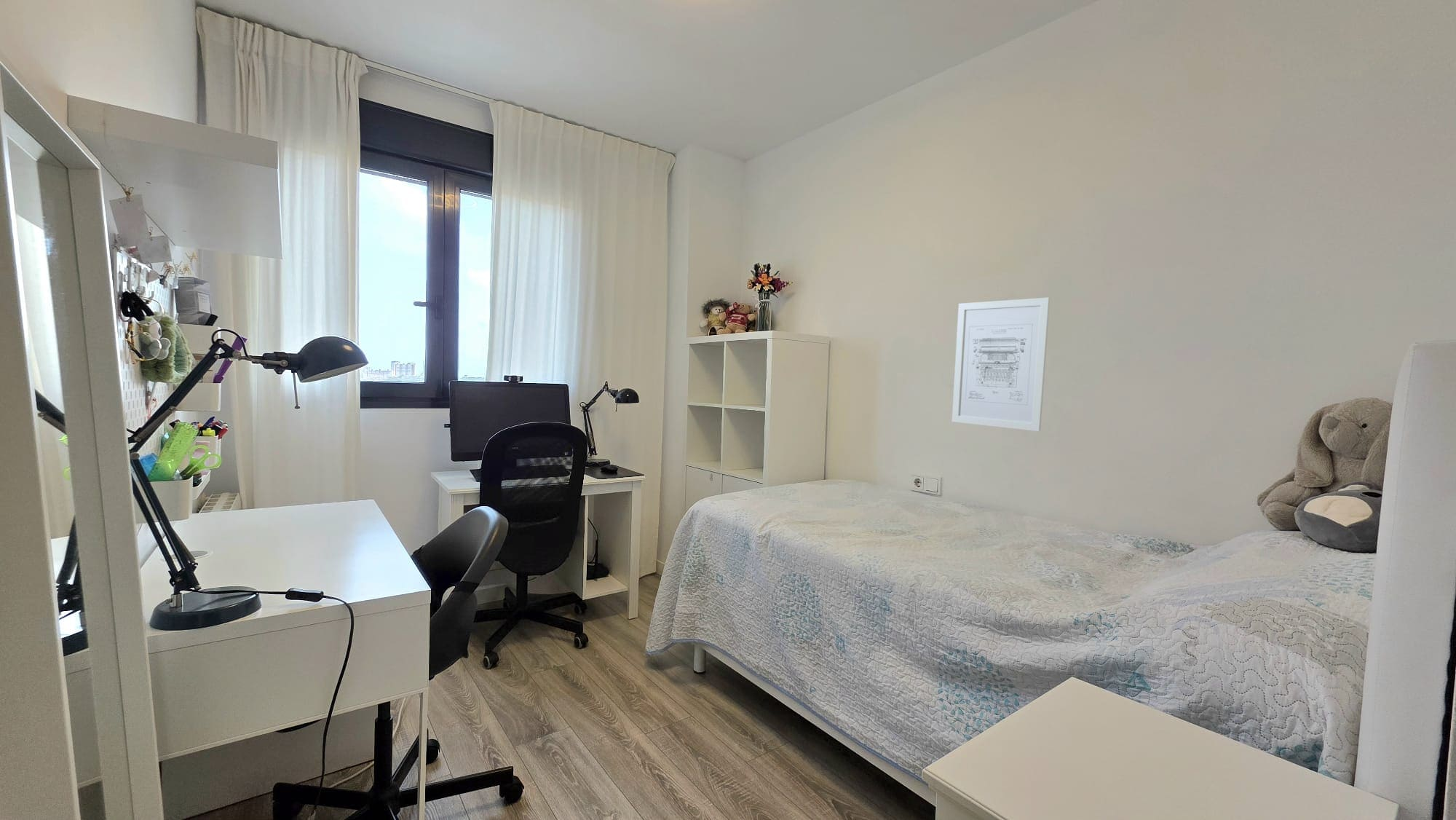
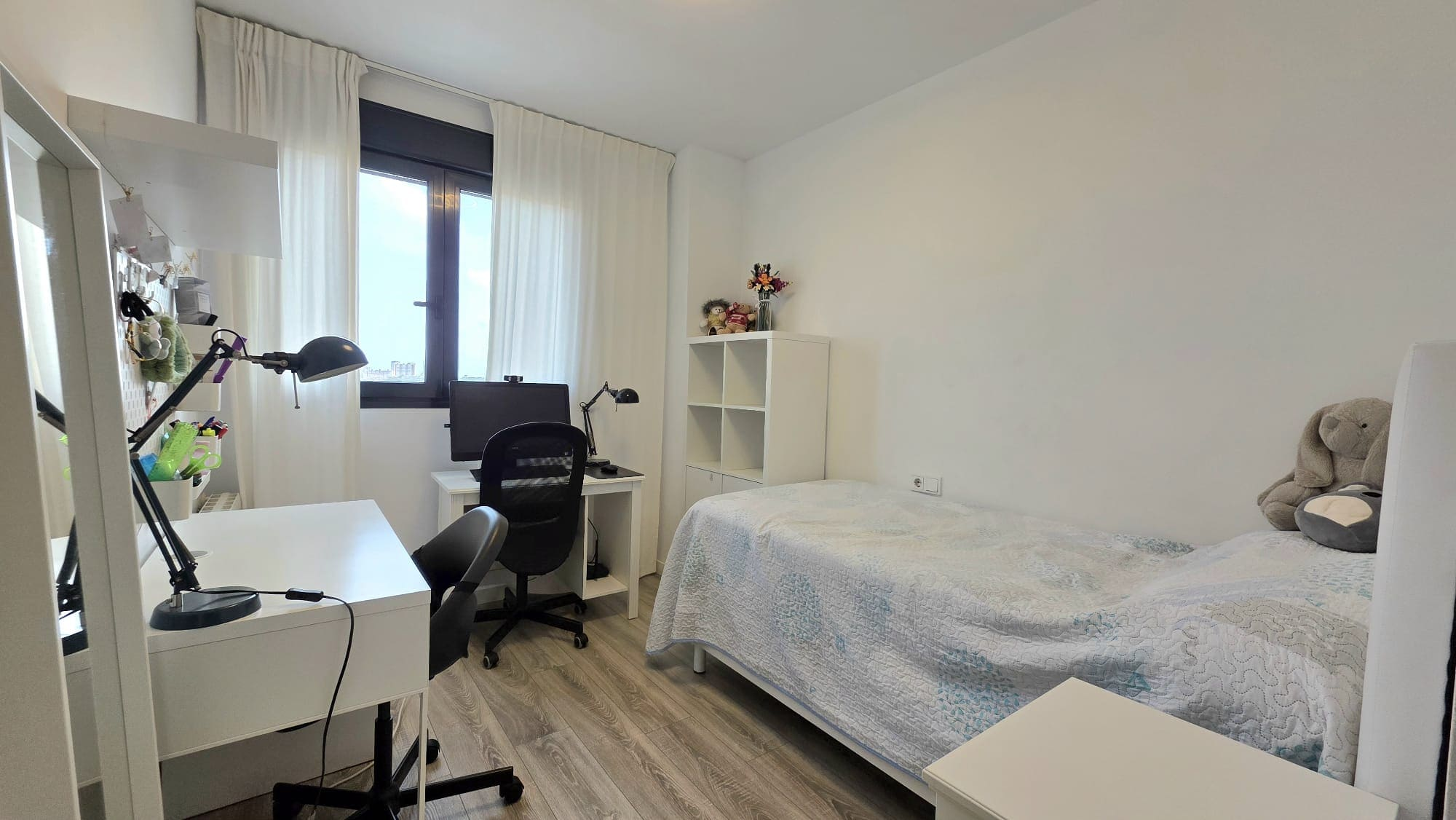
- wall art [951,297,1051,432]
